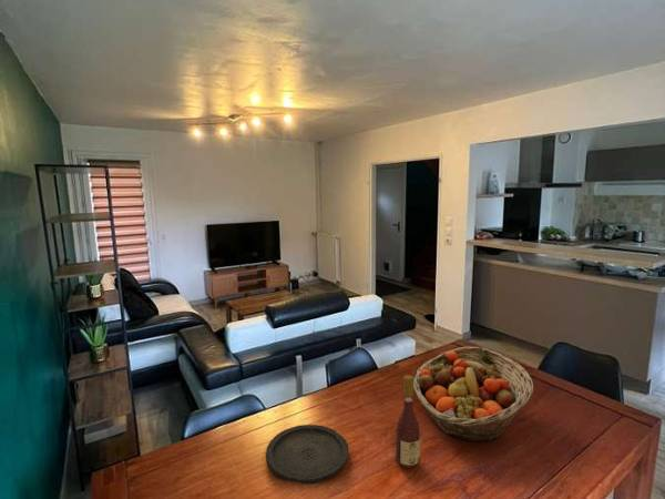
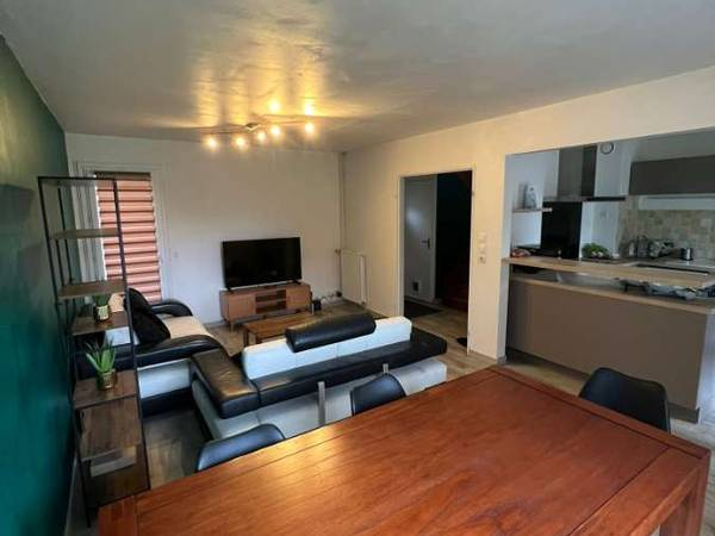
- wine bottle [395,374,421,469]
- plate [265,424,349,485]
- fruit basket [413,346,534,444]
